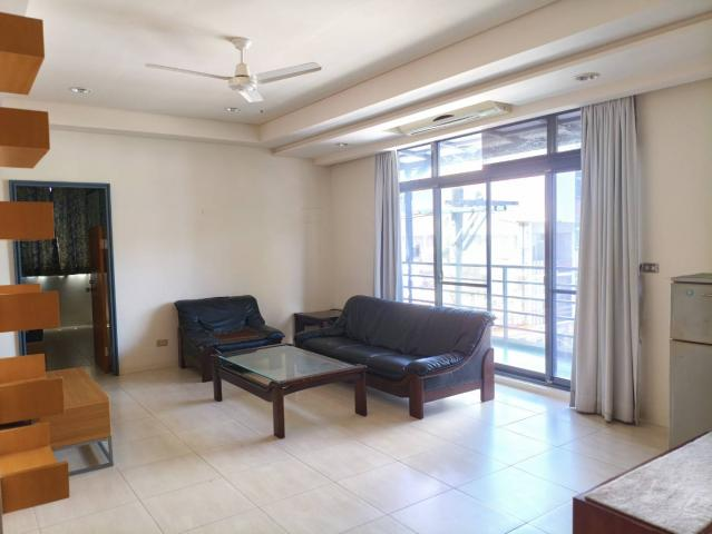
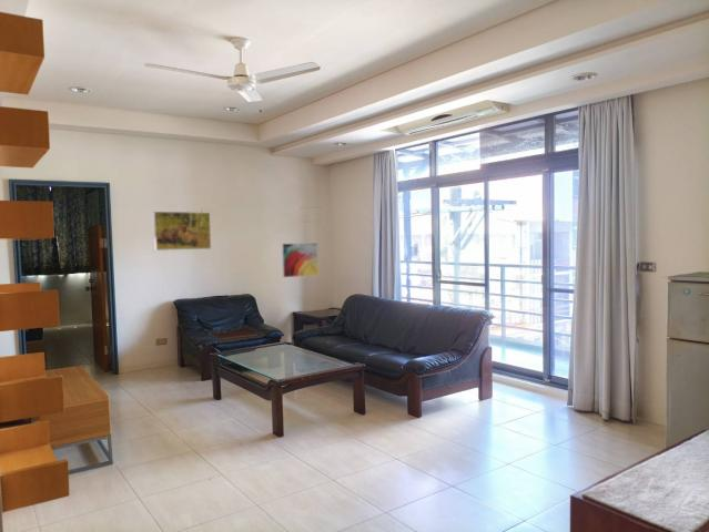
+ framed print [153,211,212,252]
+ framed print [281,242,320,278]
